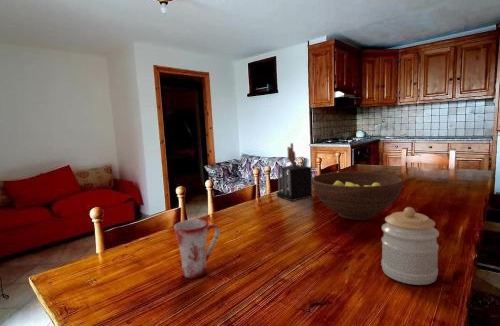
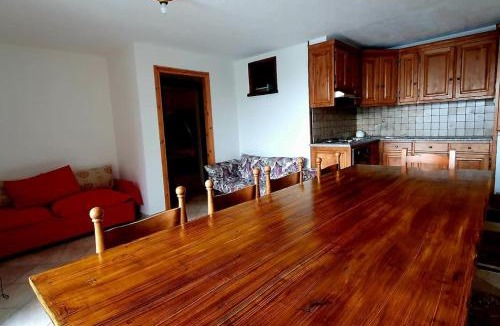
- mug [173,218,221,279]
- jar [380,206,440,286]
- fruit bowl [312,171,404,221]
- knife block [275,142,314,202]
